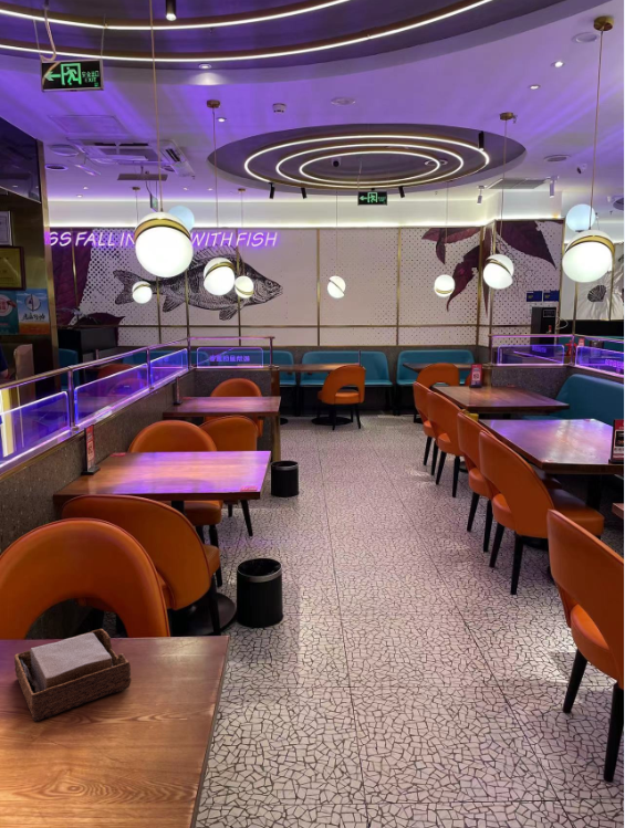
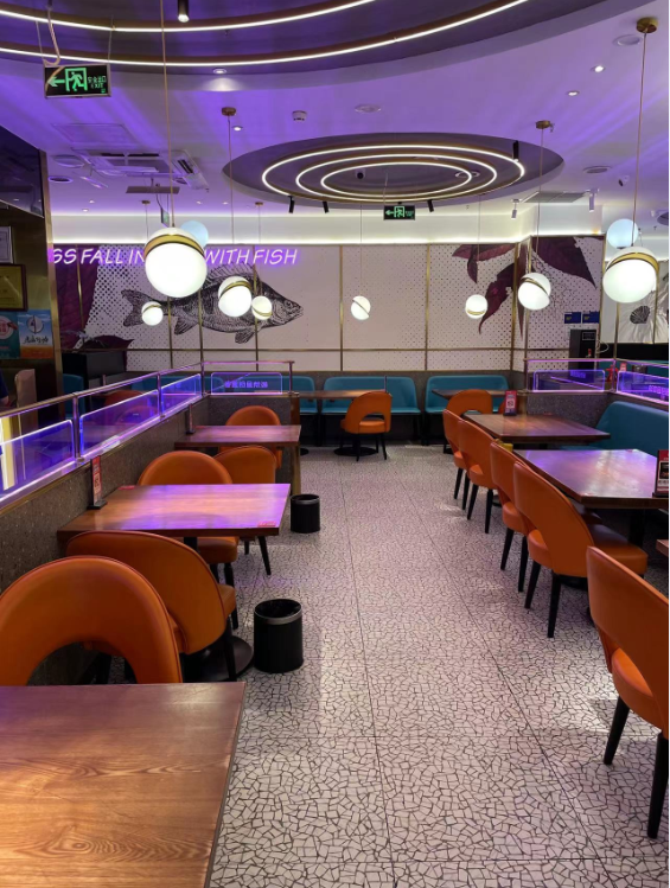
- napkin holder [13,628,133,722]
